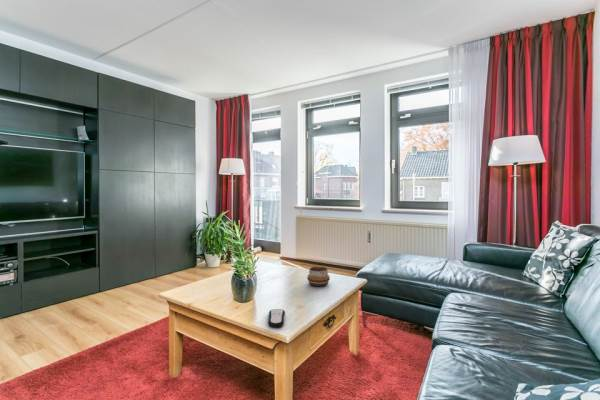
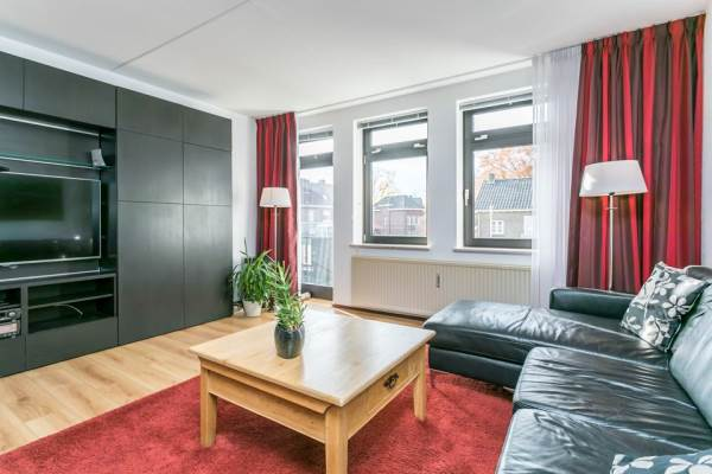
- decorative bowl [306,266,331,287]
- remote control [267,308,286,328]
